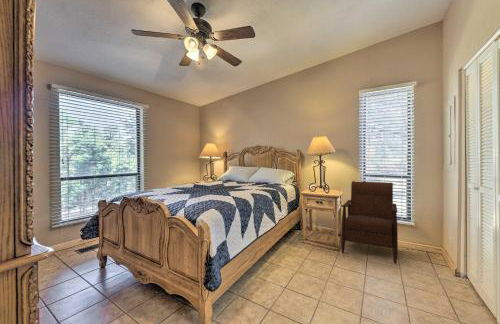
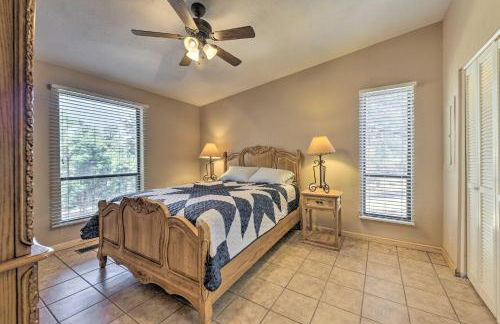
- armchair [339,180,399,265]
